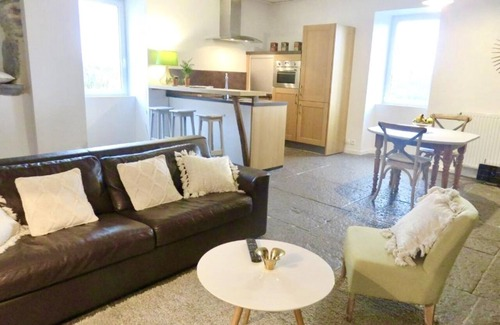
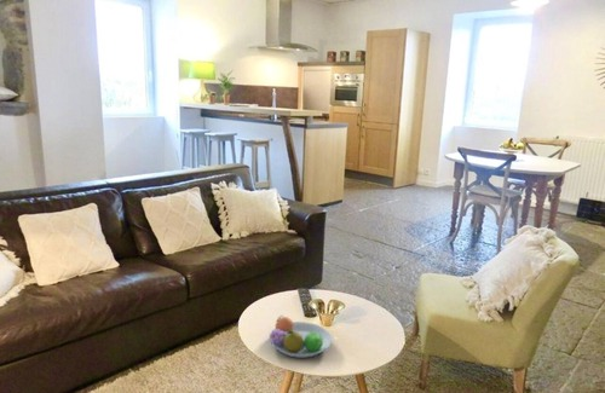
+ fruit bowl [269,314,333,359]
